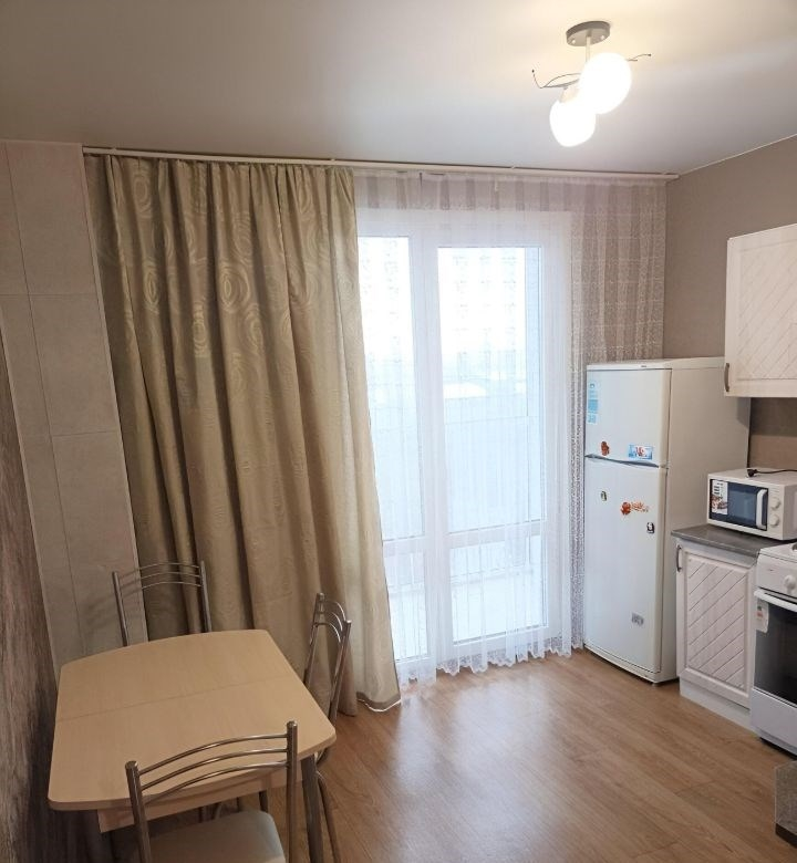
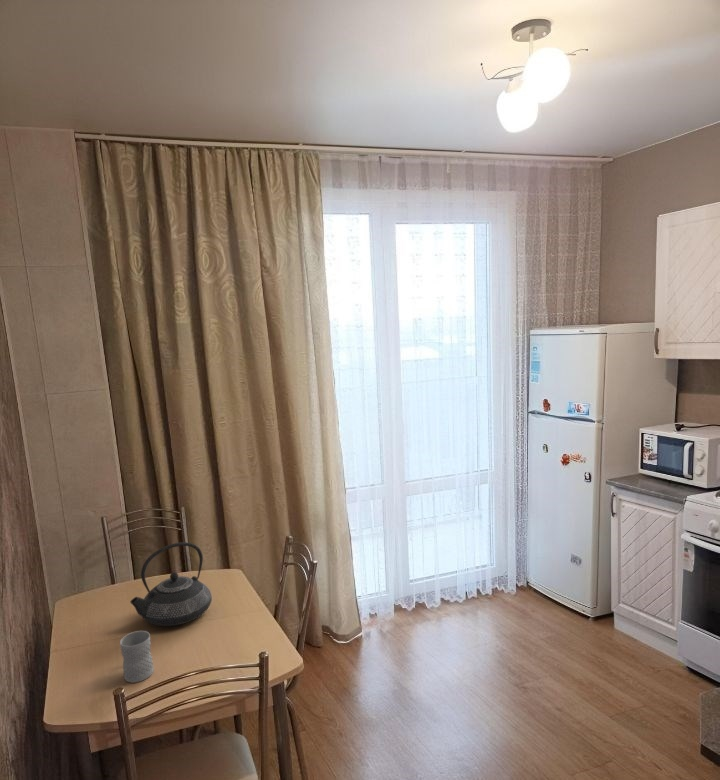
+ mug [119,630,154,684]
+ teapot [129,541,213,627]
